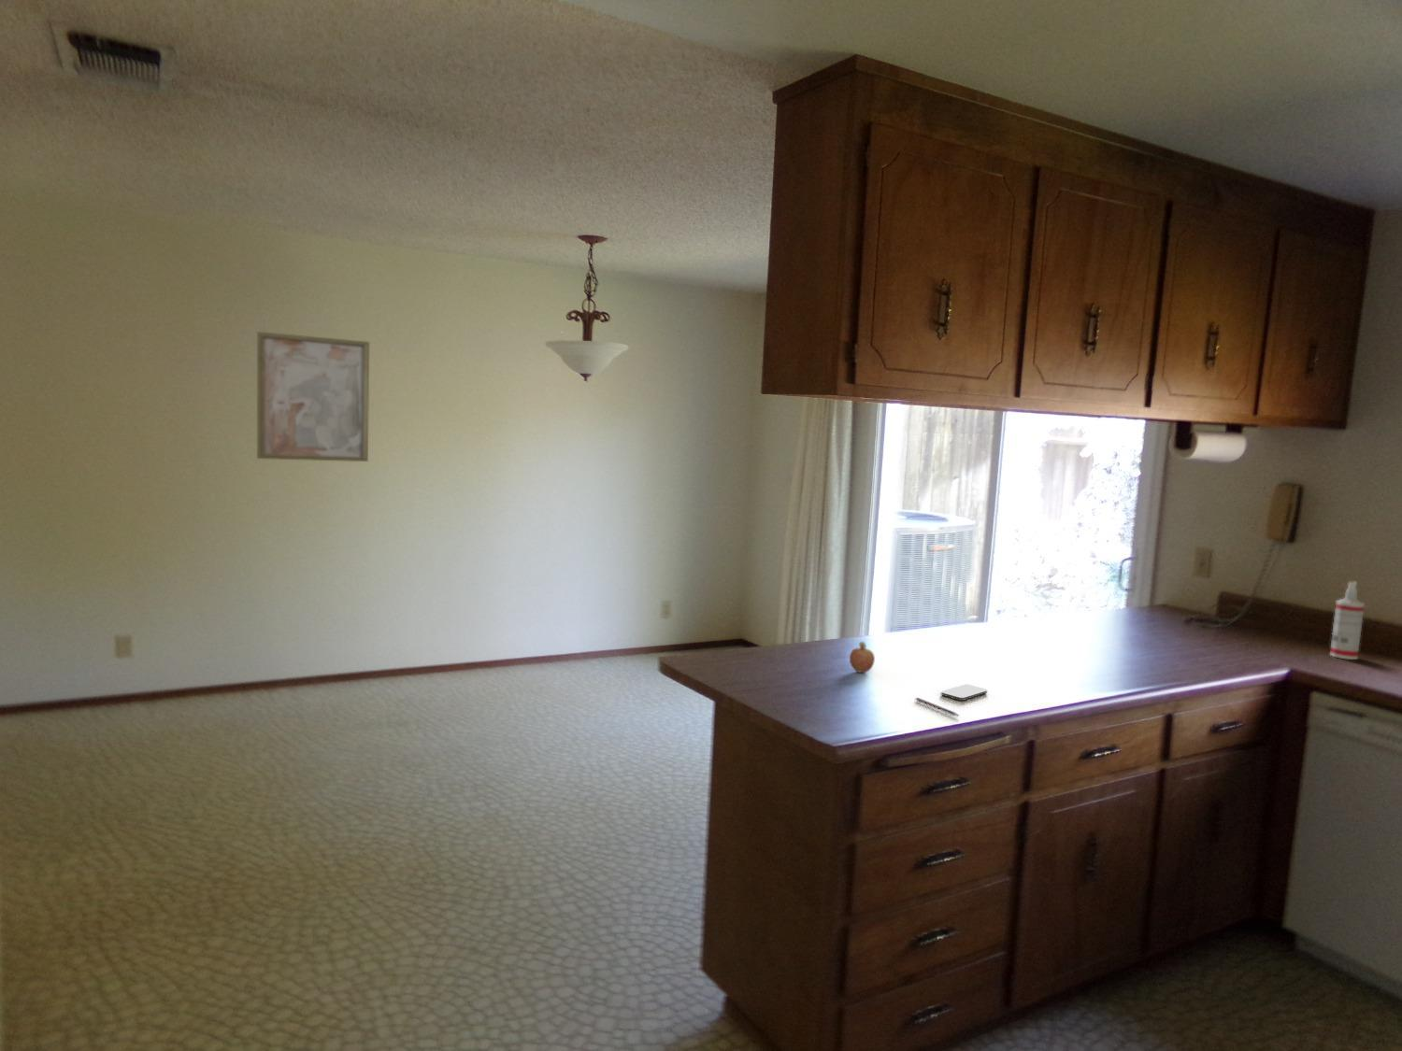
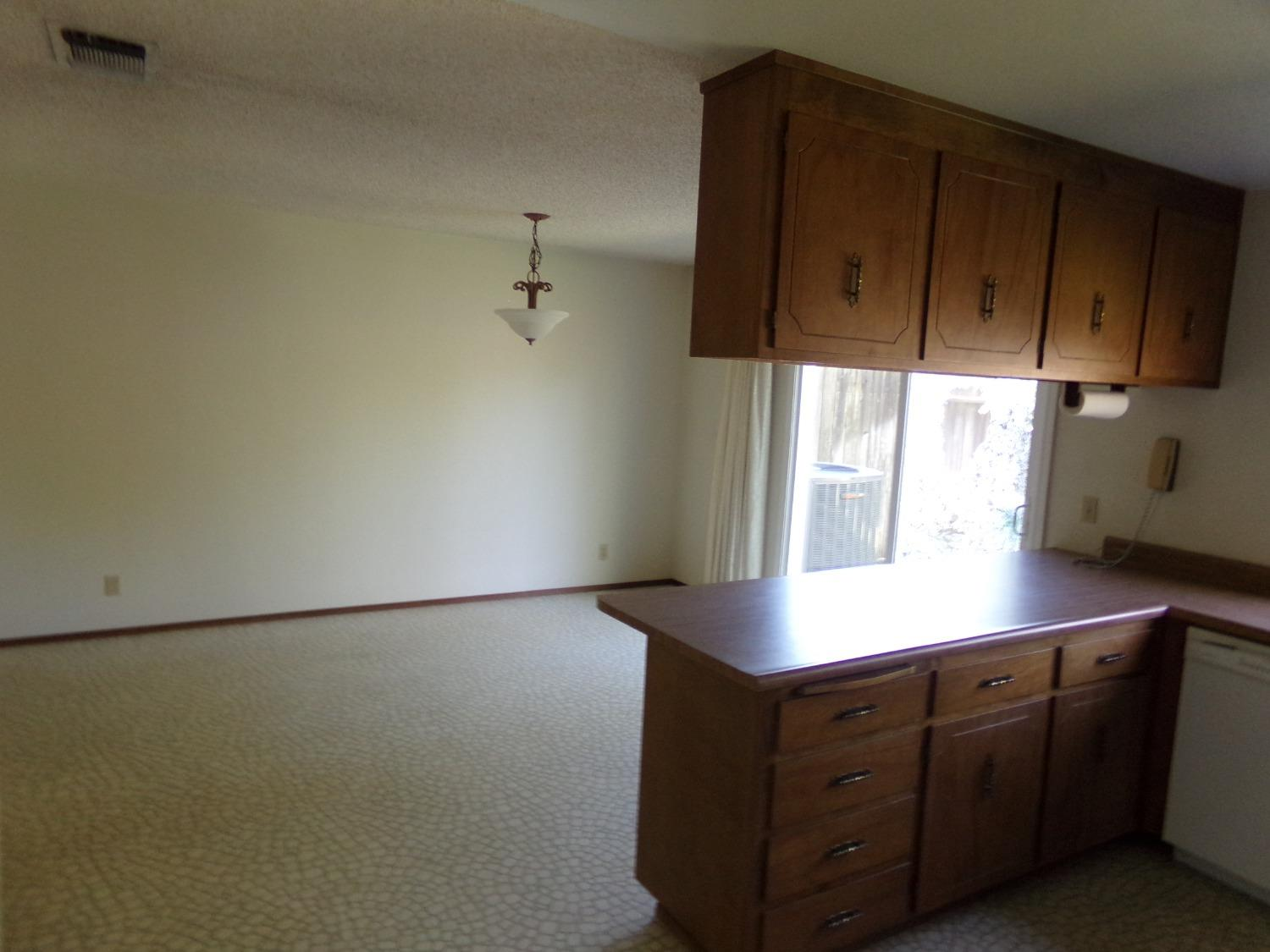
- spray bottle [1329,581,1366,660]
- wall art [256,331,370,463]
- pen [914,697,960,718]
- fruit [849,641,875,673]
- smartphone [941,683,988,702]
